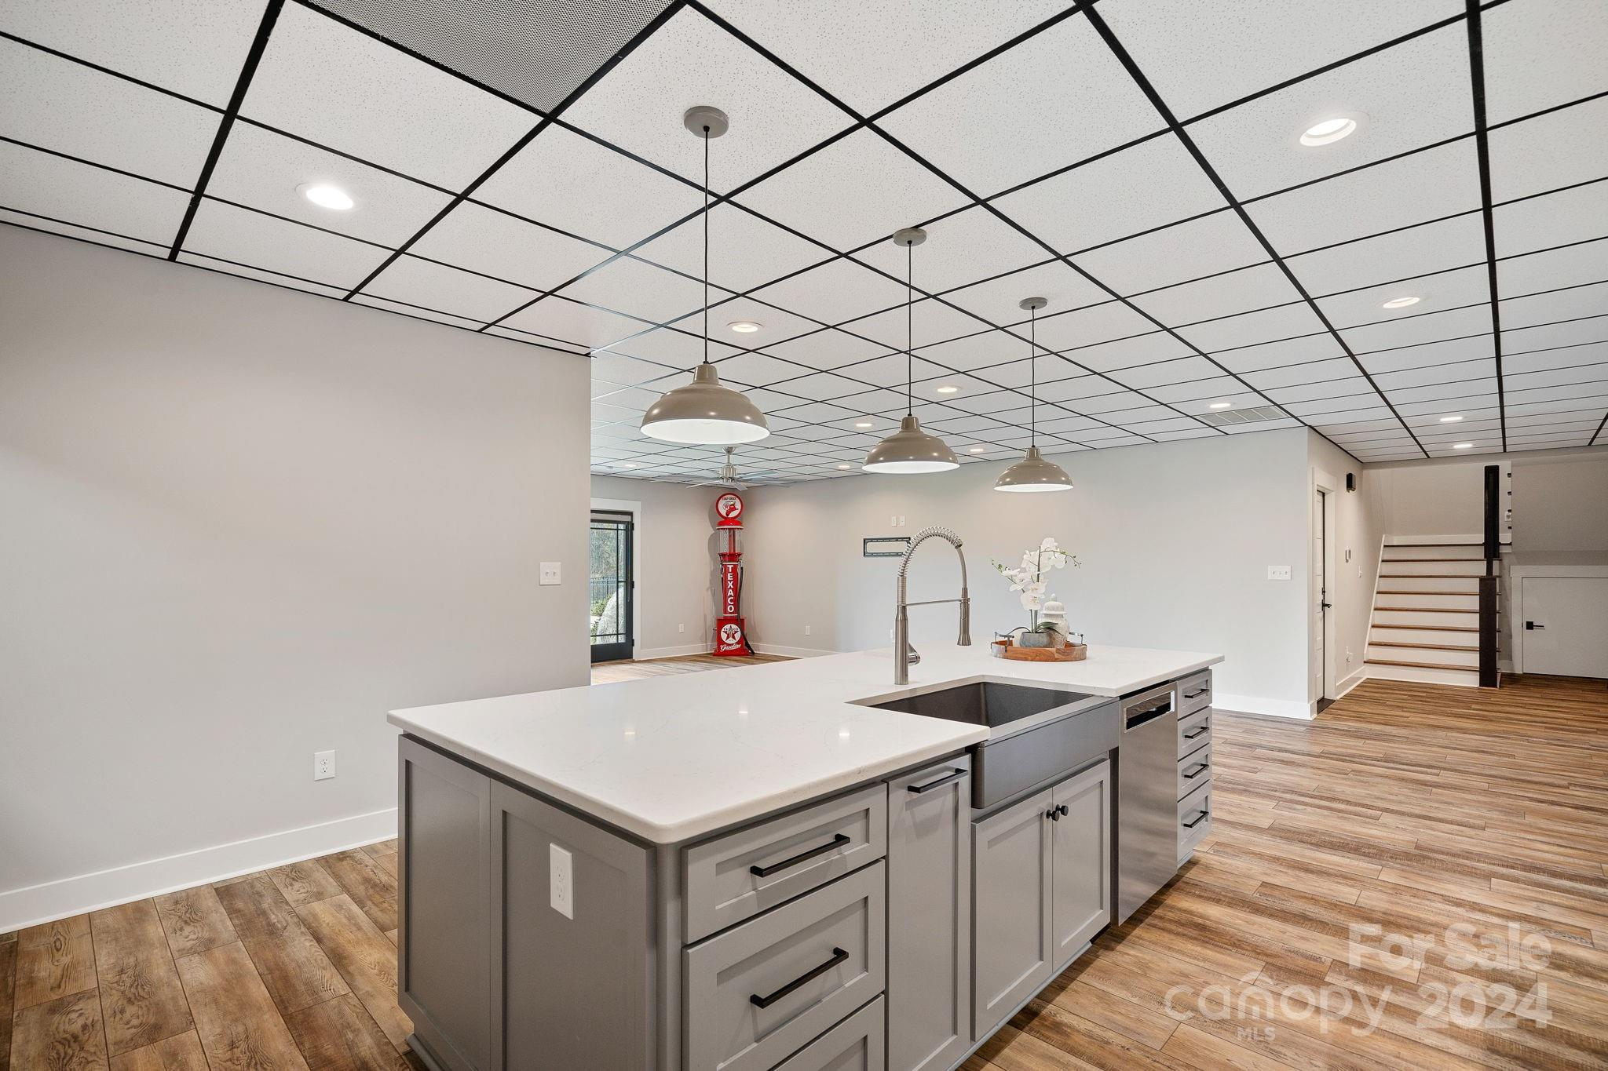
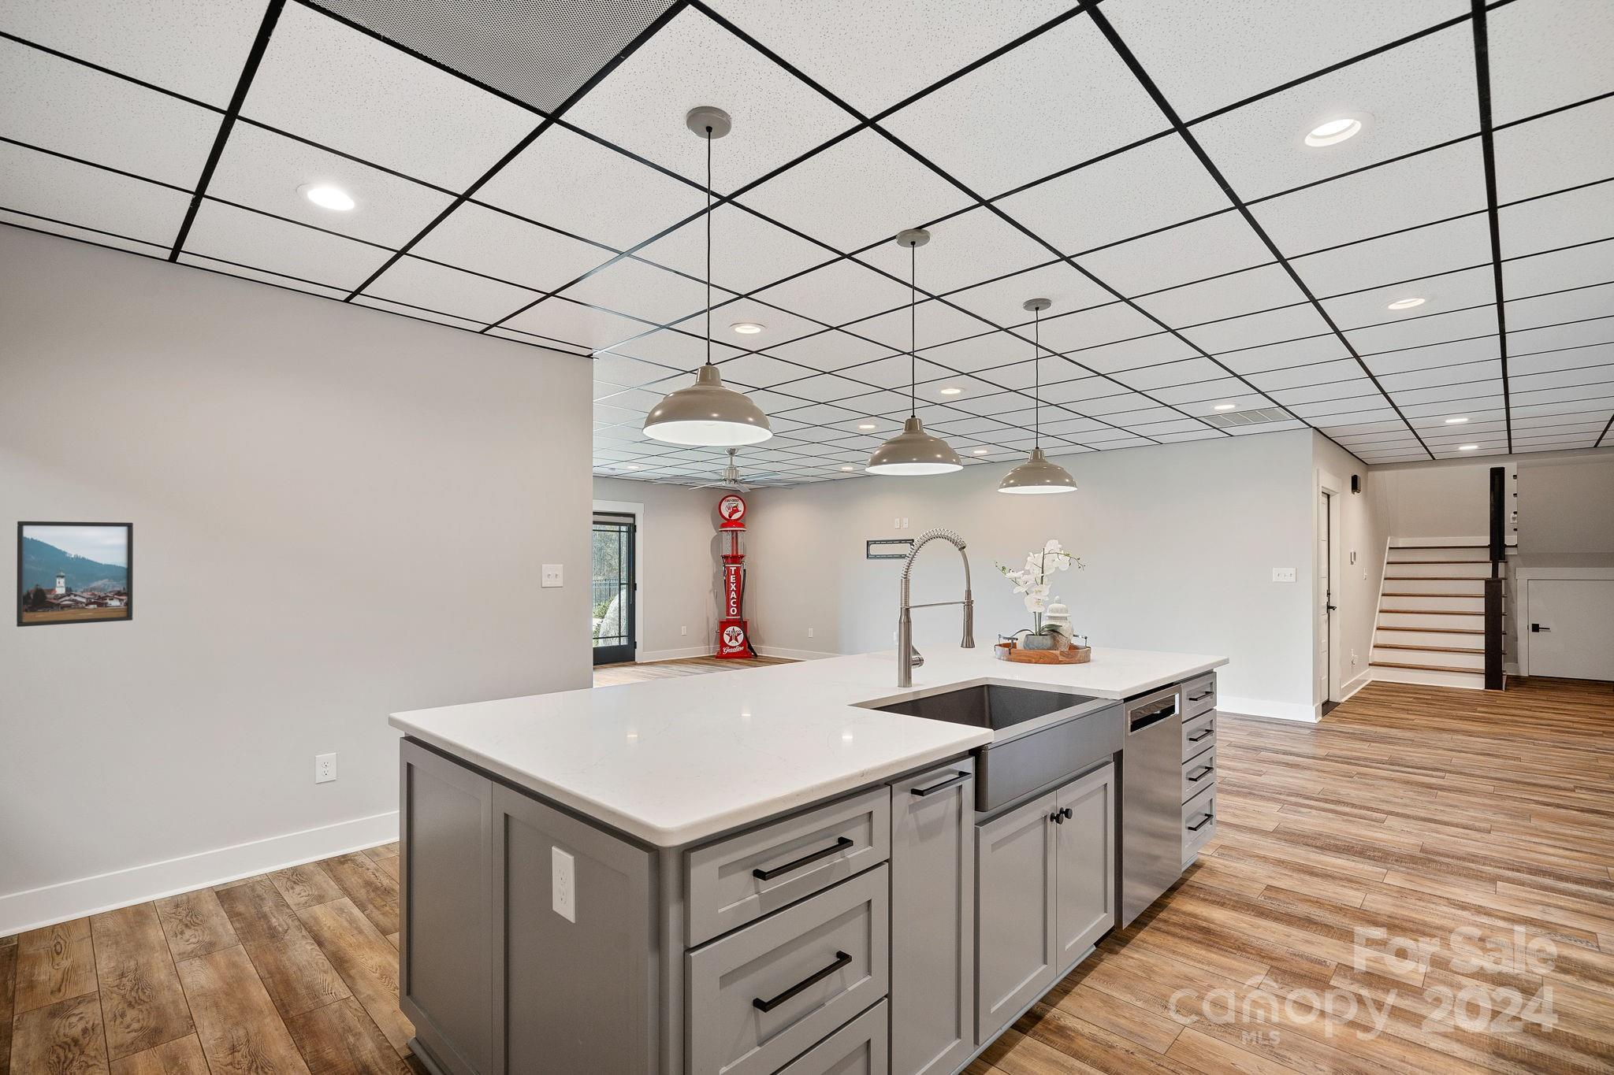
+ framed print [16,521,134,627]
